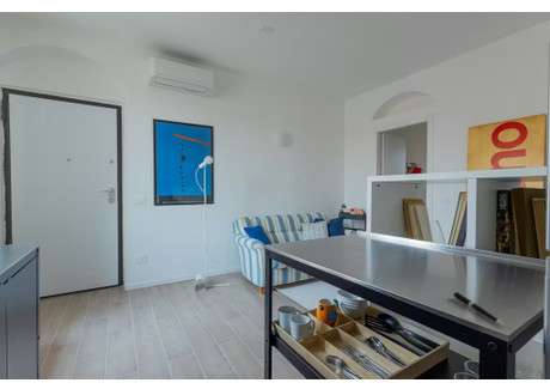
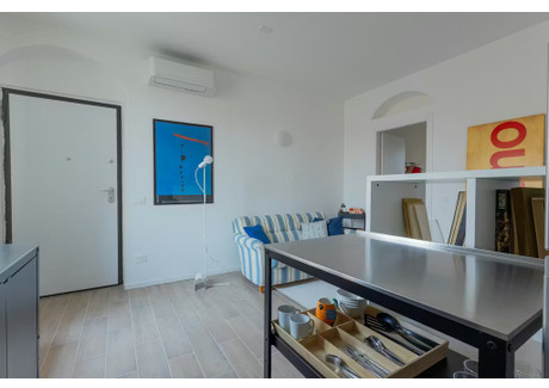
- pen [452,291,507,328]
